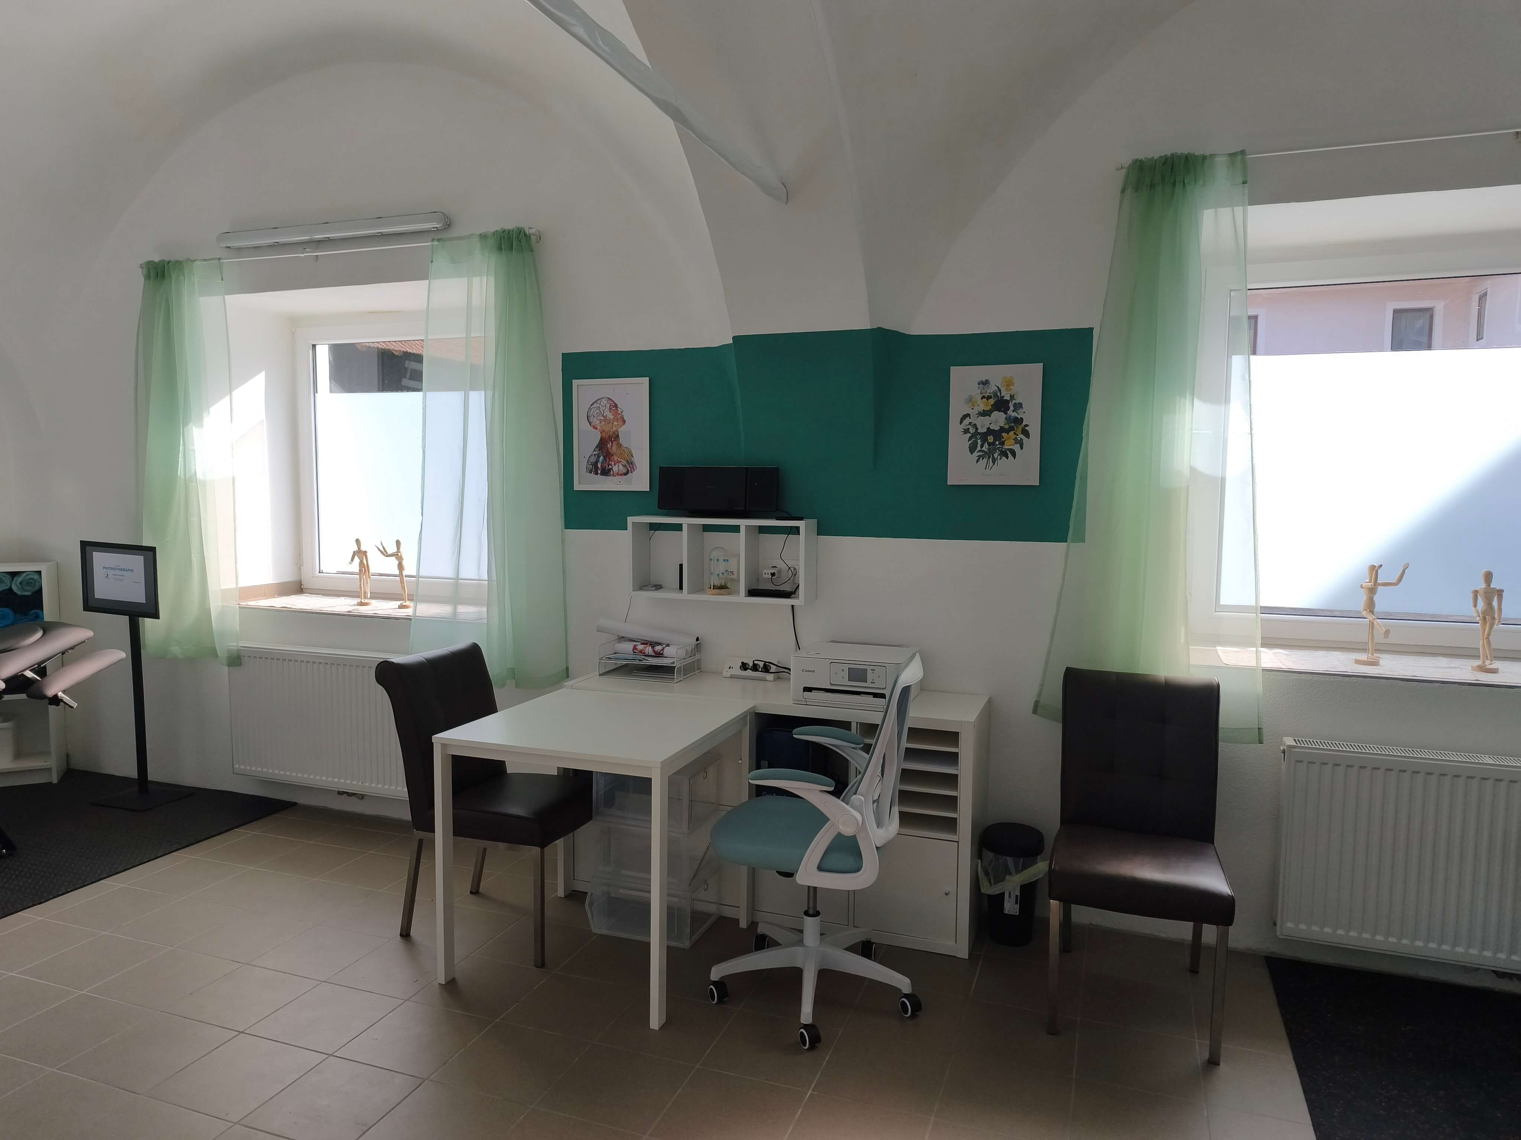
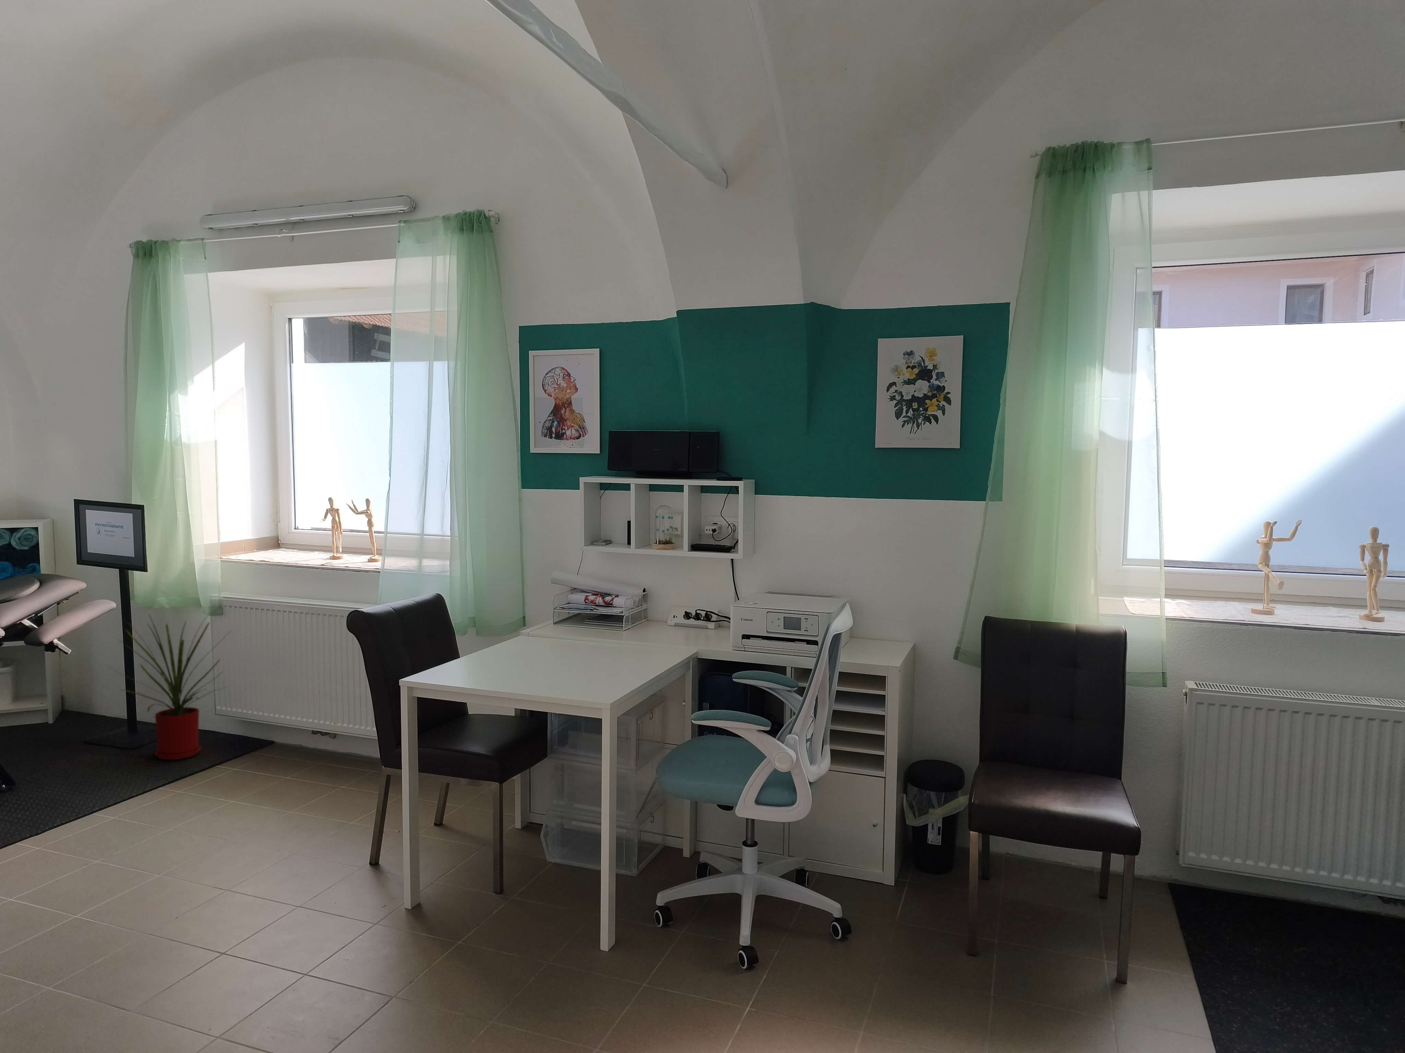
+ house plant [105,612,232,760]
